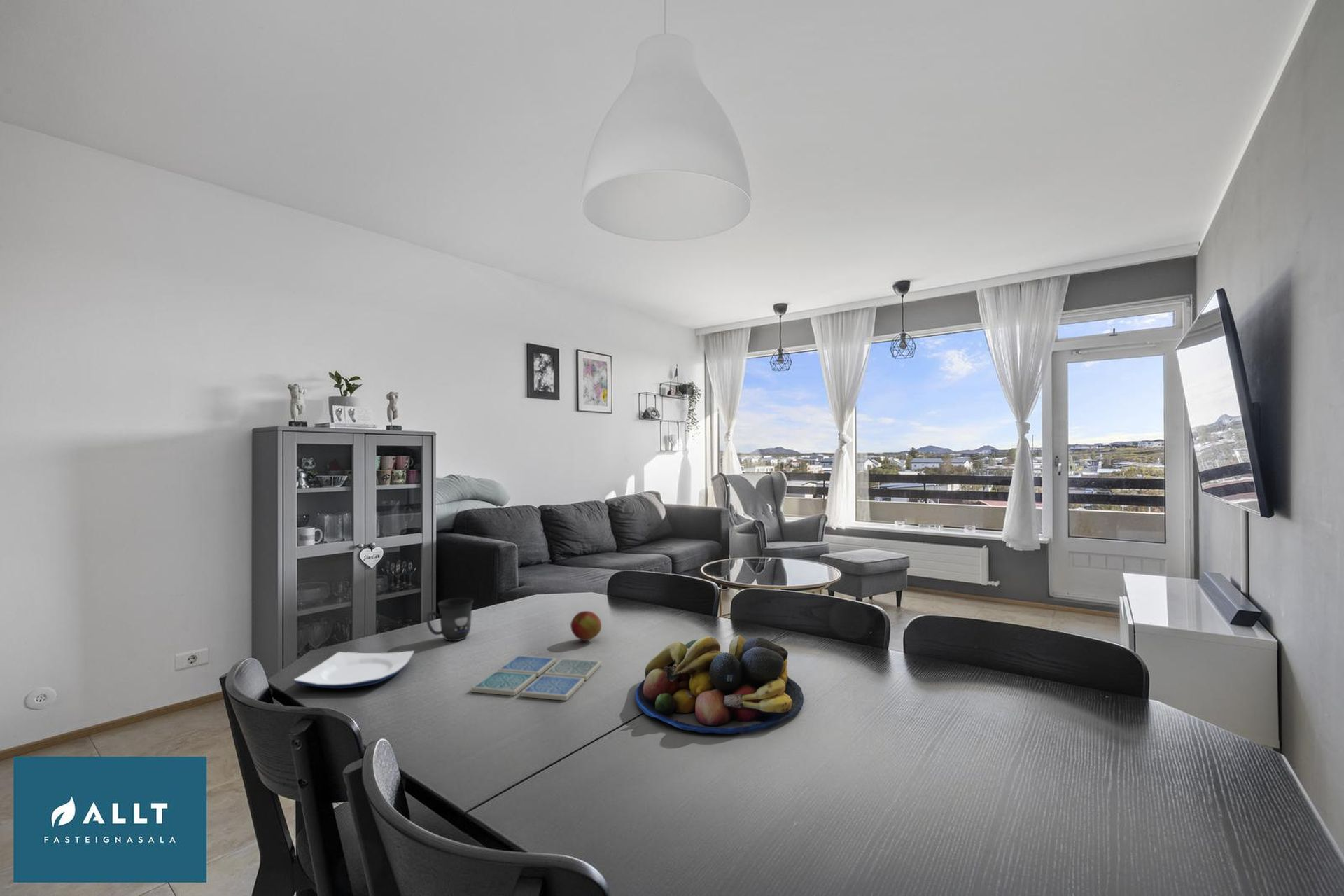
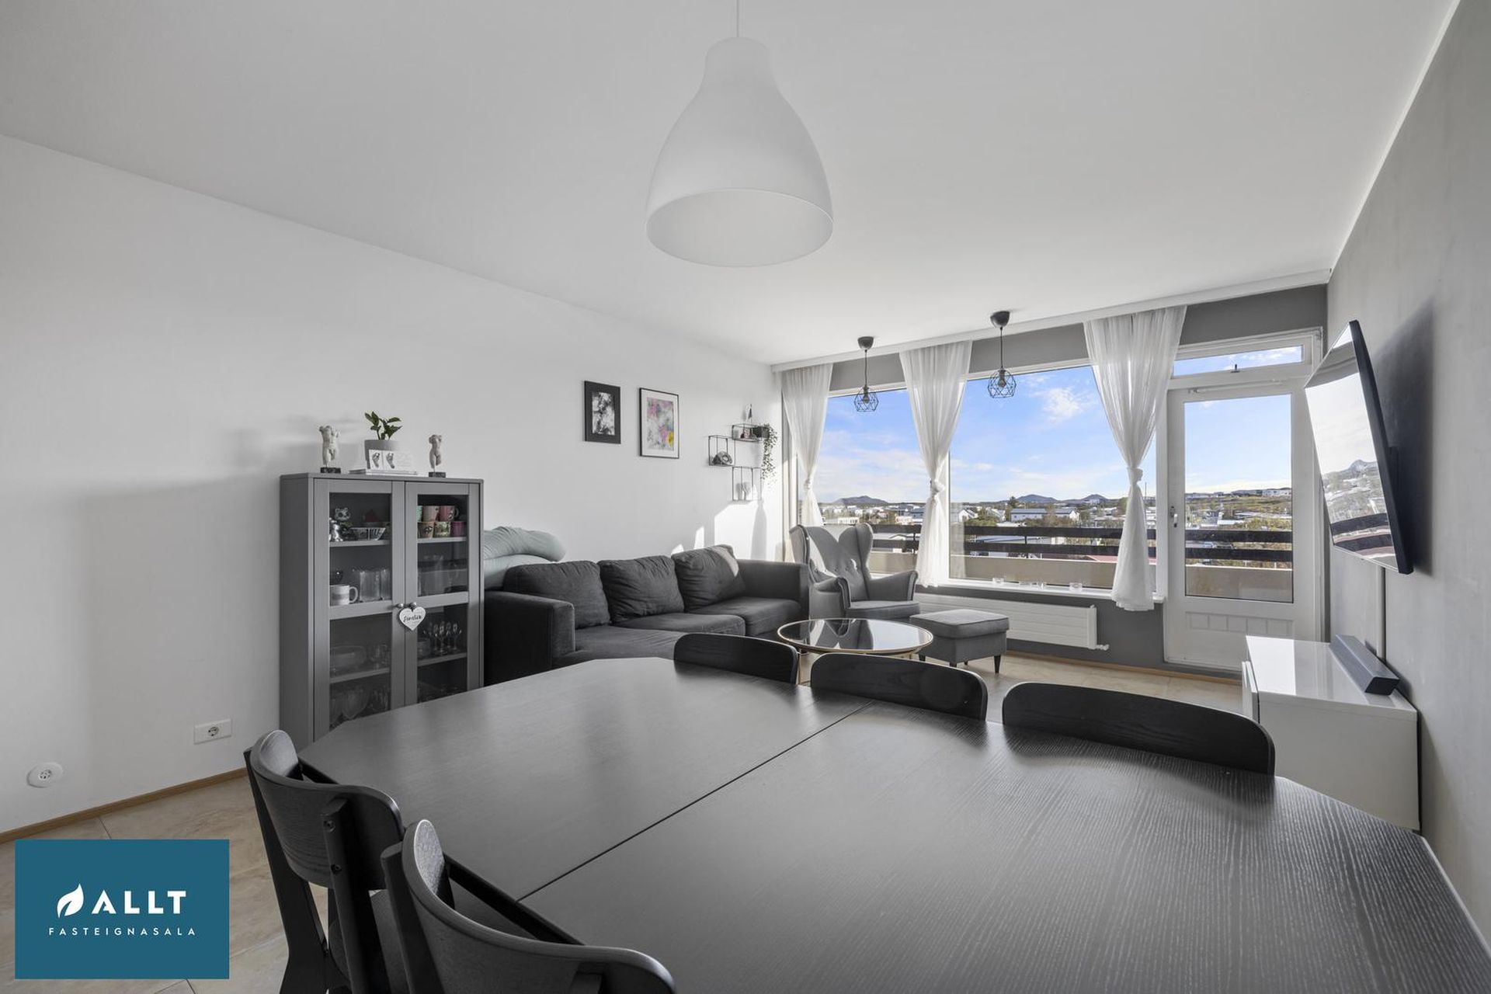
- drink coaster [470,654,602,701]
- fruit bowl [634,634,804,734]
- apple [570,610,602,642]
- mug [426,597,474,642]
- plate [293,650,415,689]
